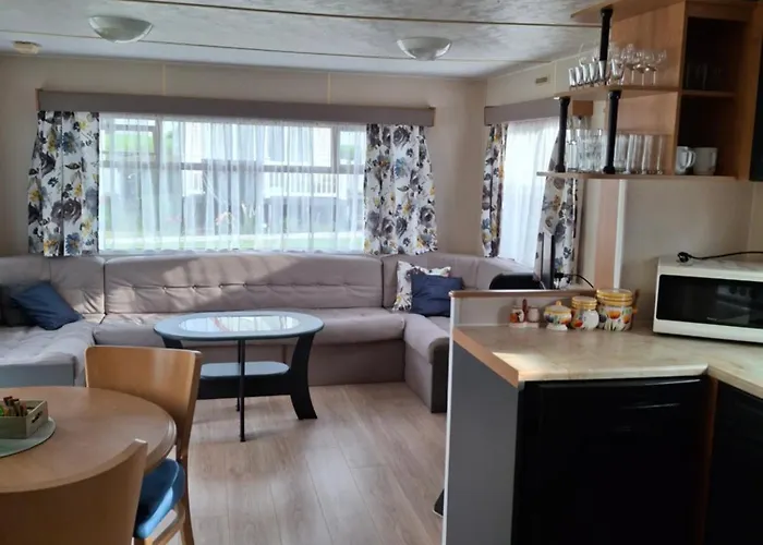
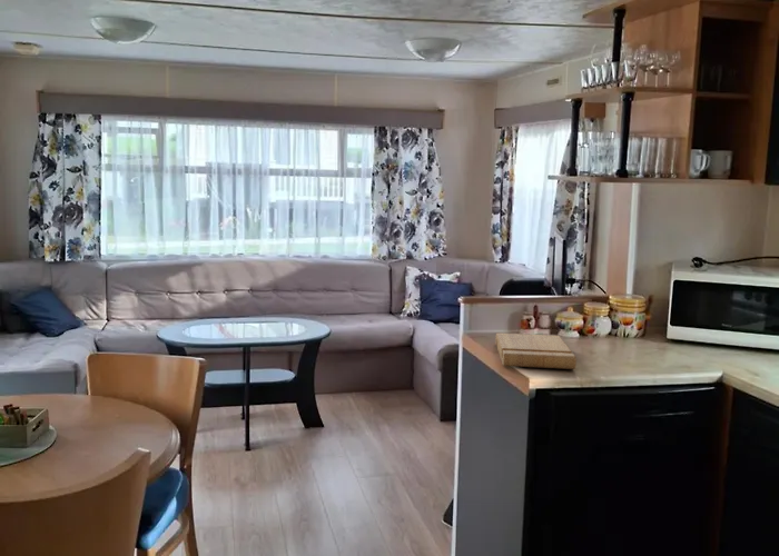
+ cutting board [494,331,578,370]
